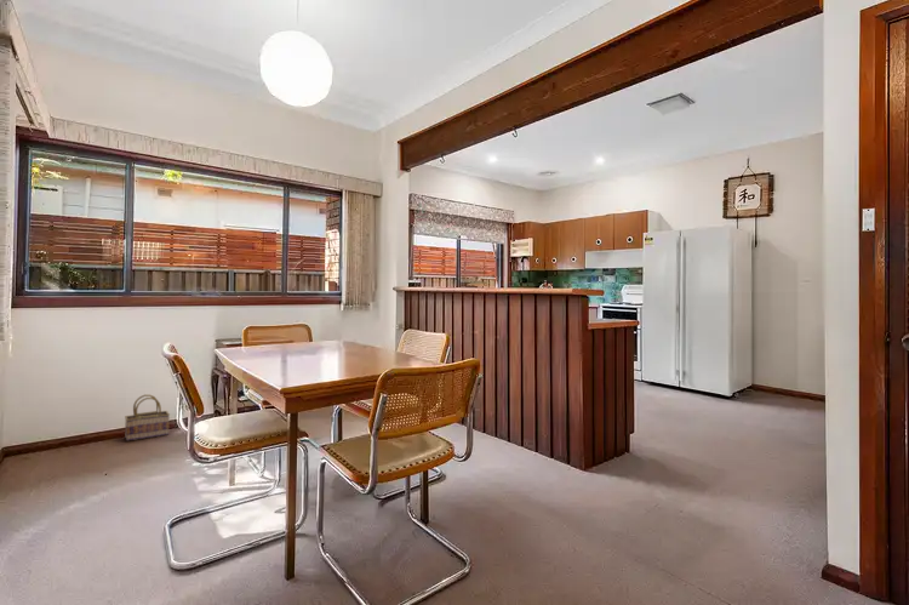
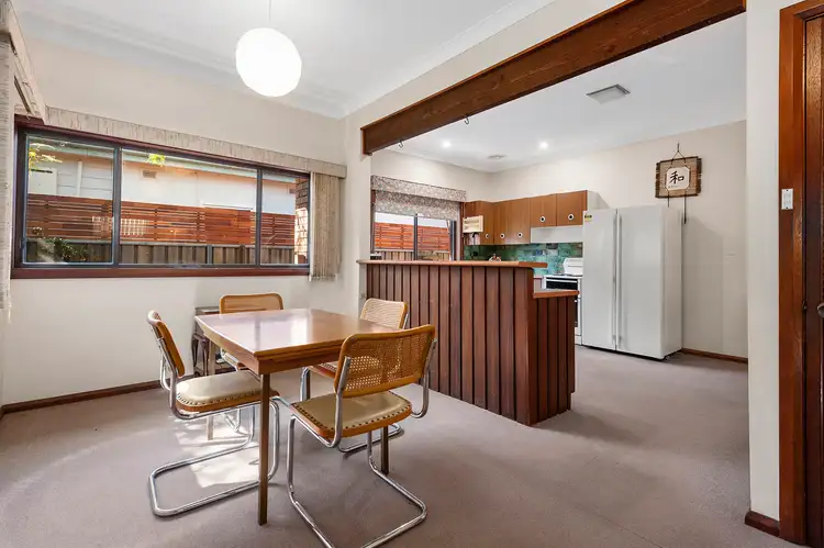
- basket [124,394,171,443]
